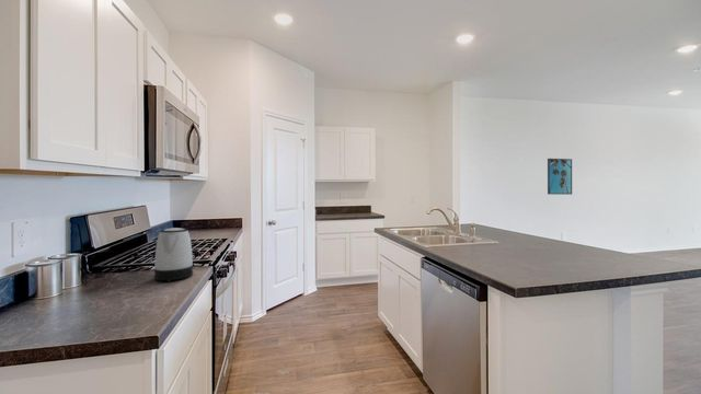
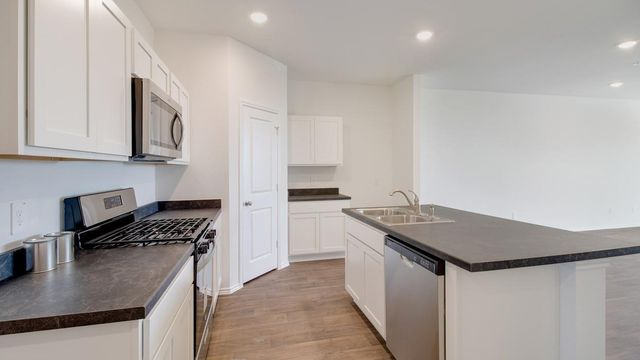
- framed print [547,158,573,196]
- kettle [153,227,194,281]
